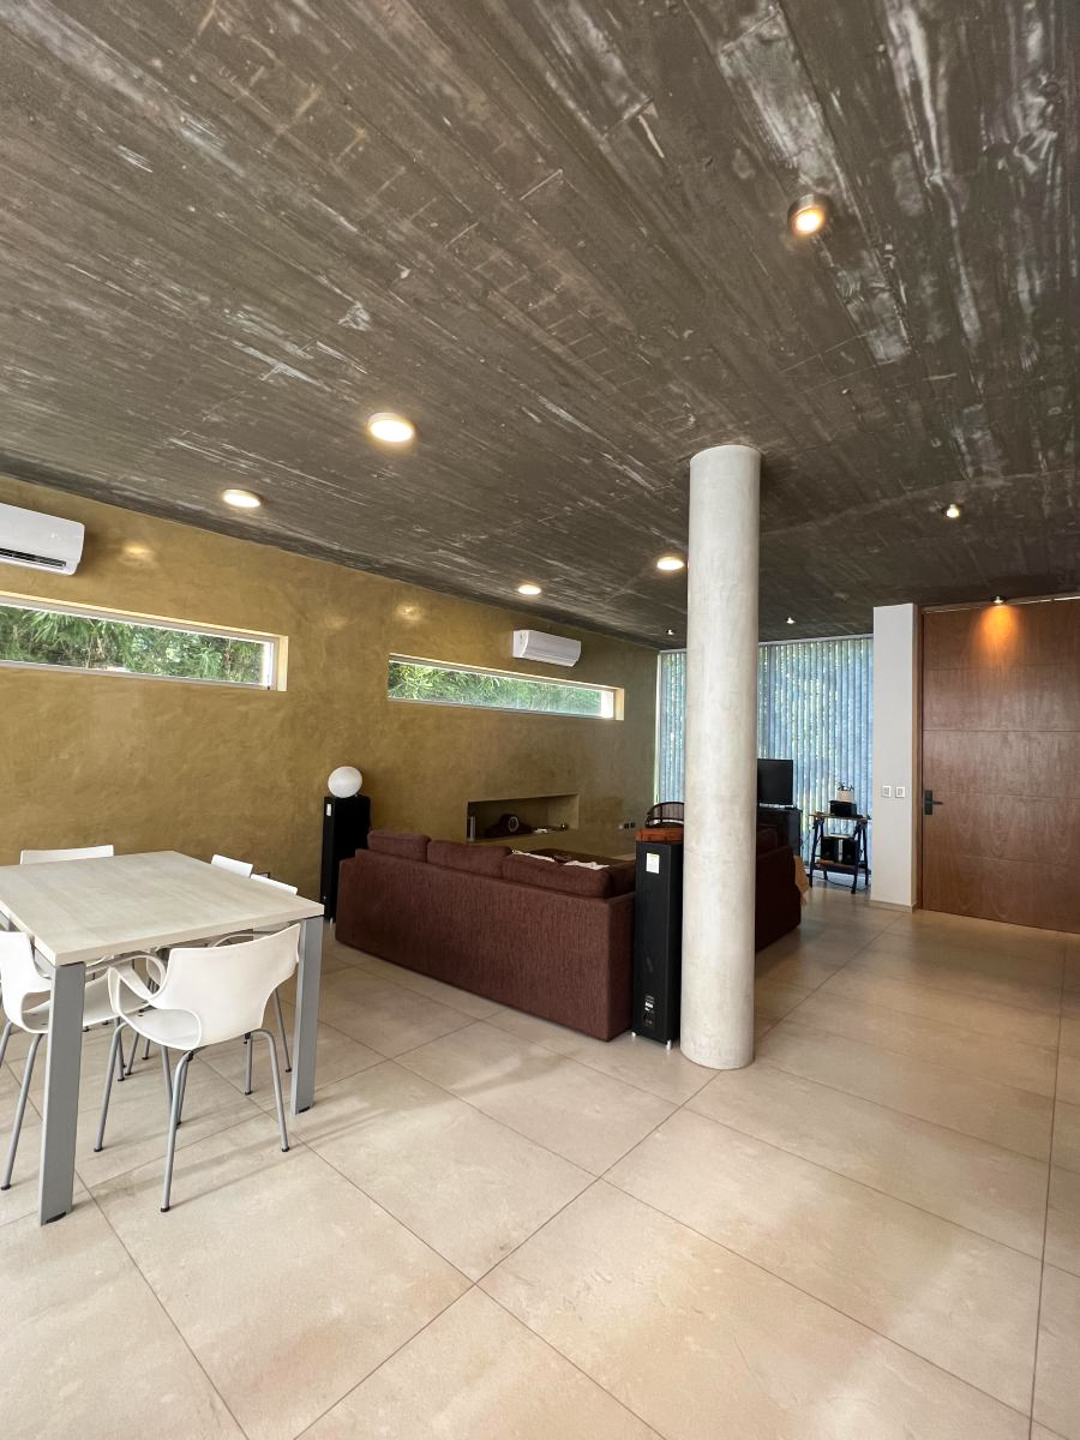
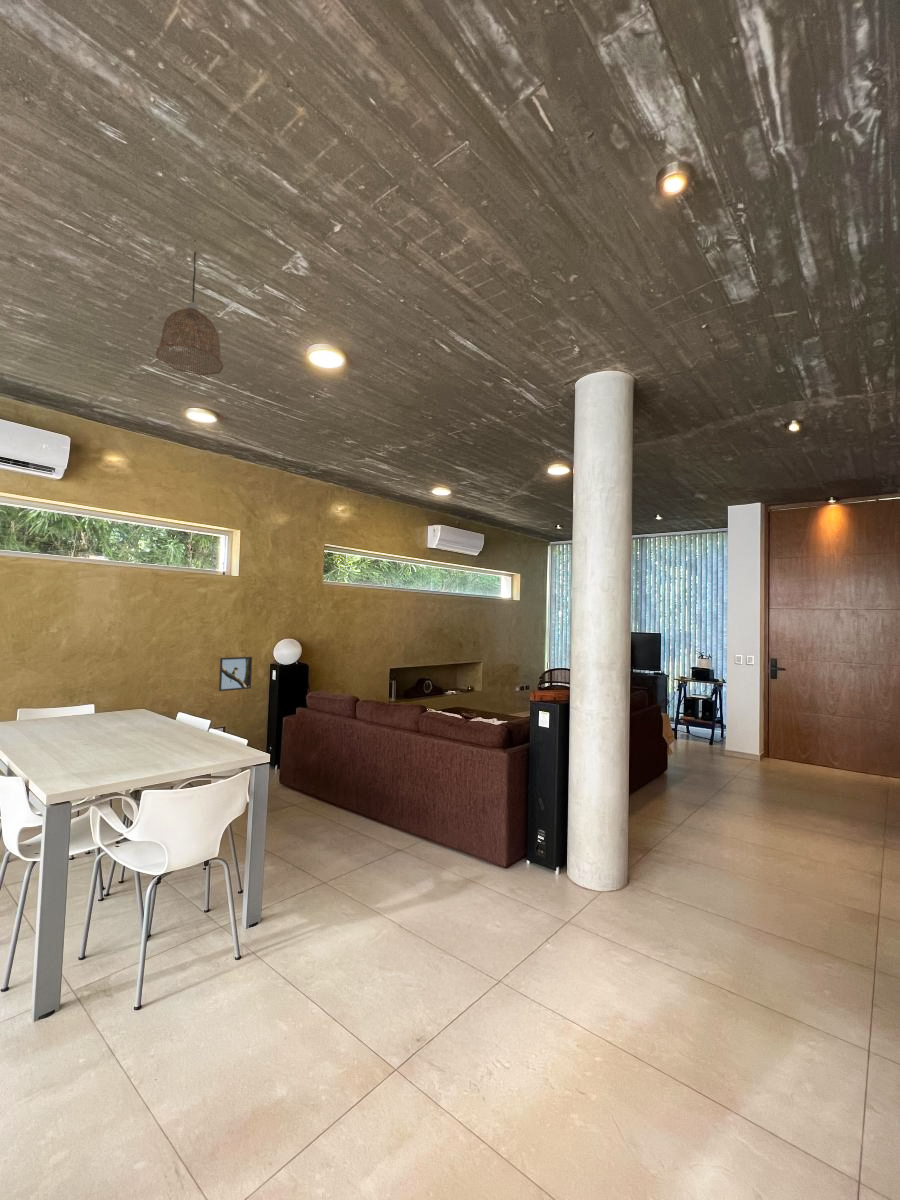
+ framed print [218,656,253,692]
+ pendant lamp [155,251,225,376]
